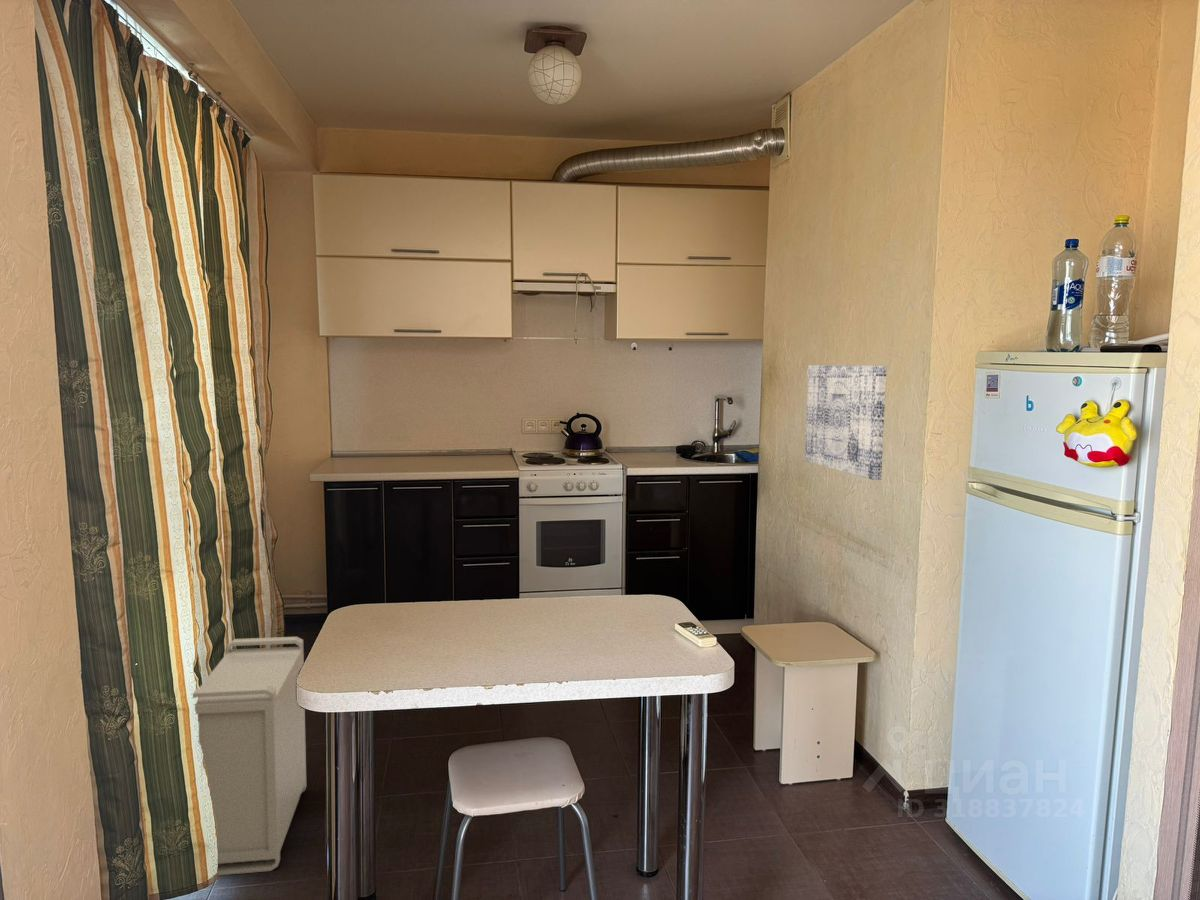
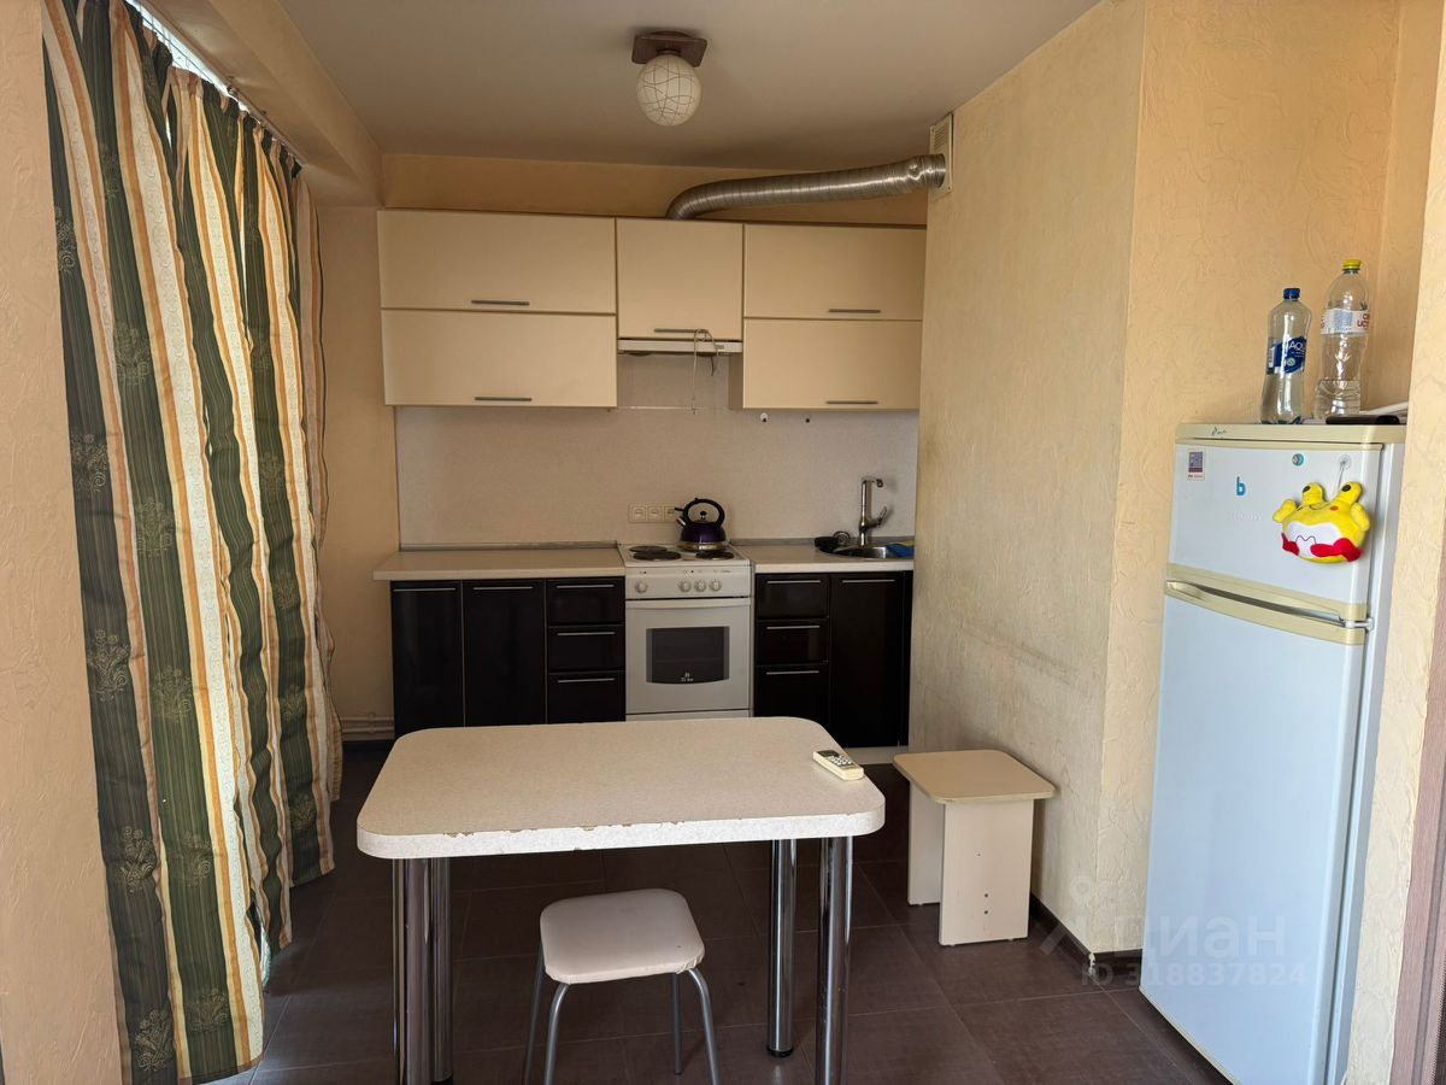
- wall art [804,364,888,481]
- storage bin [192,636,307,877]
